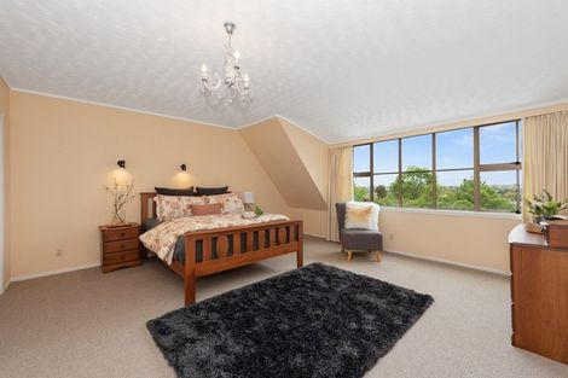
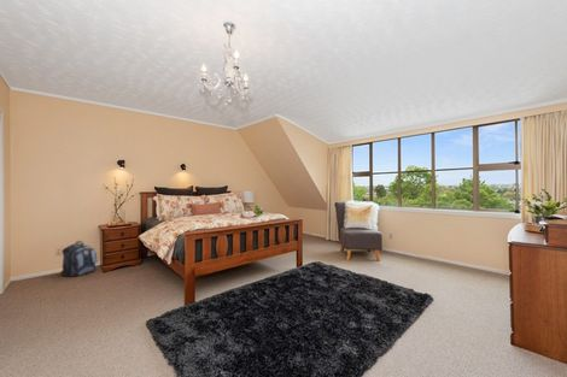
+ backpack [59,240,98,278]
